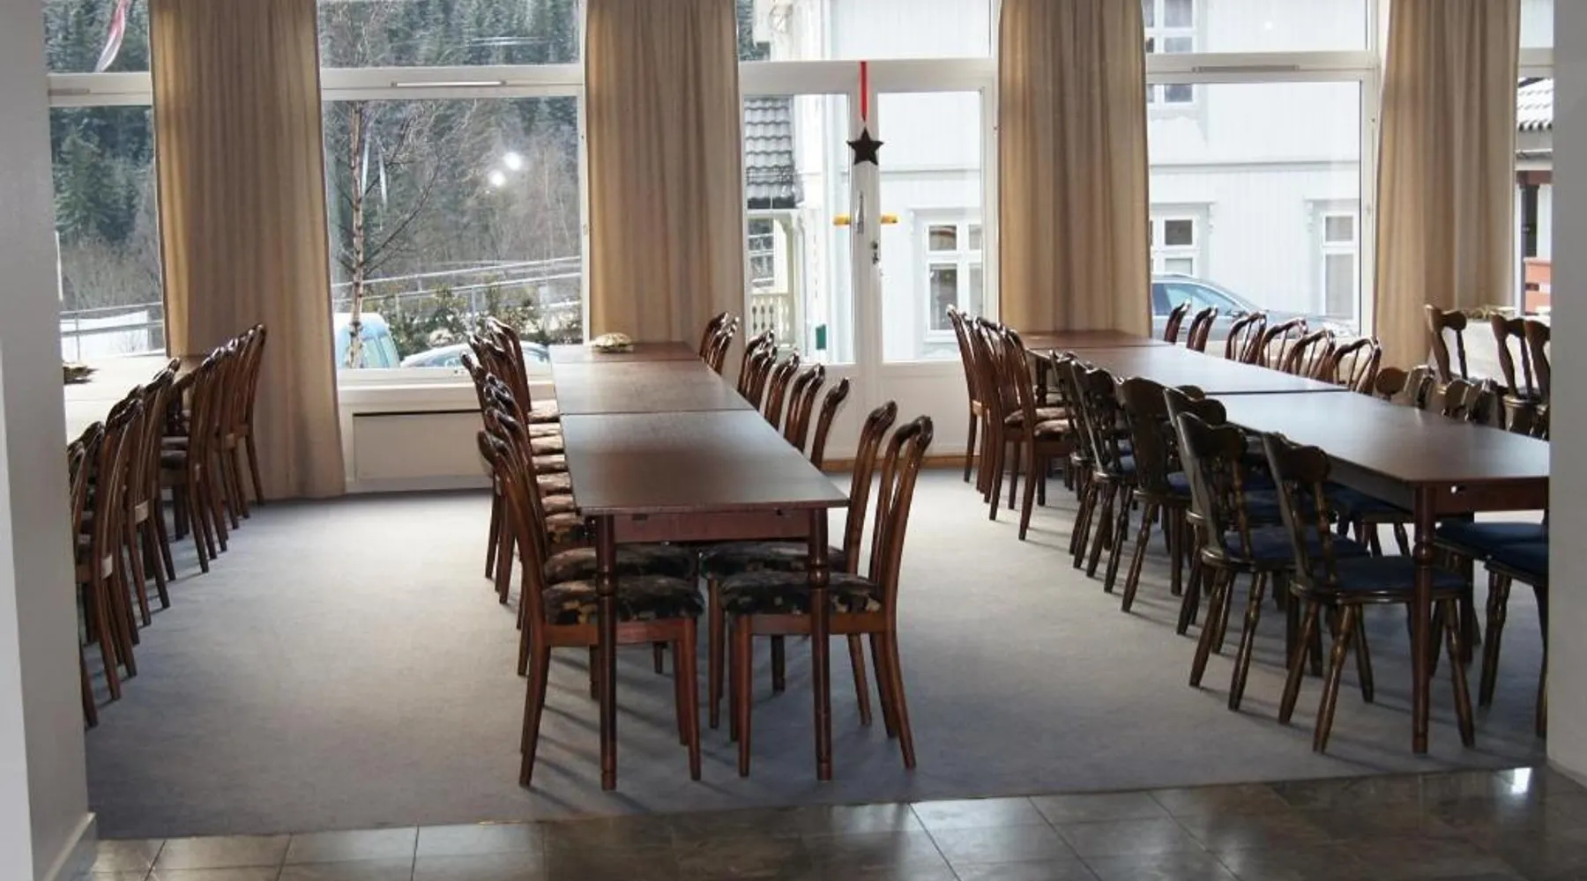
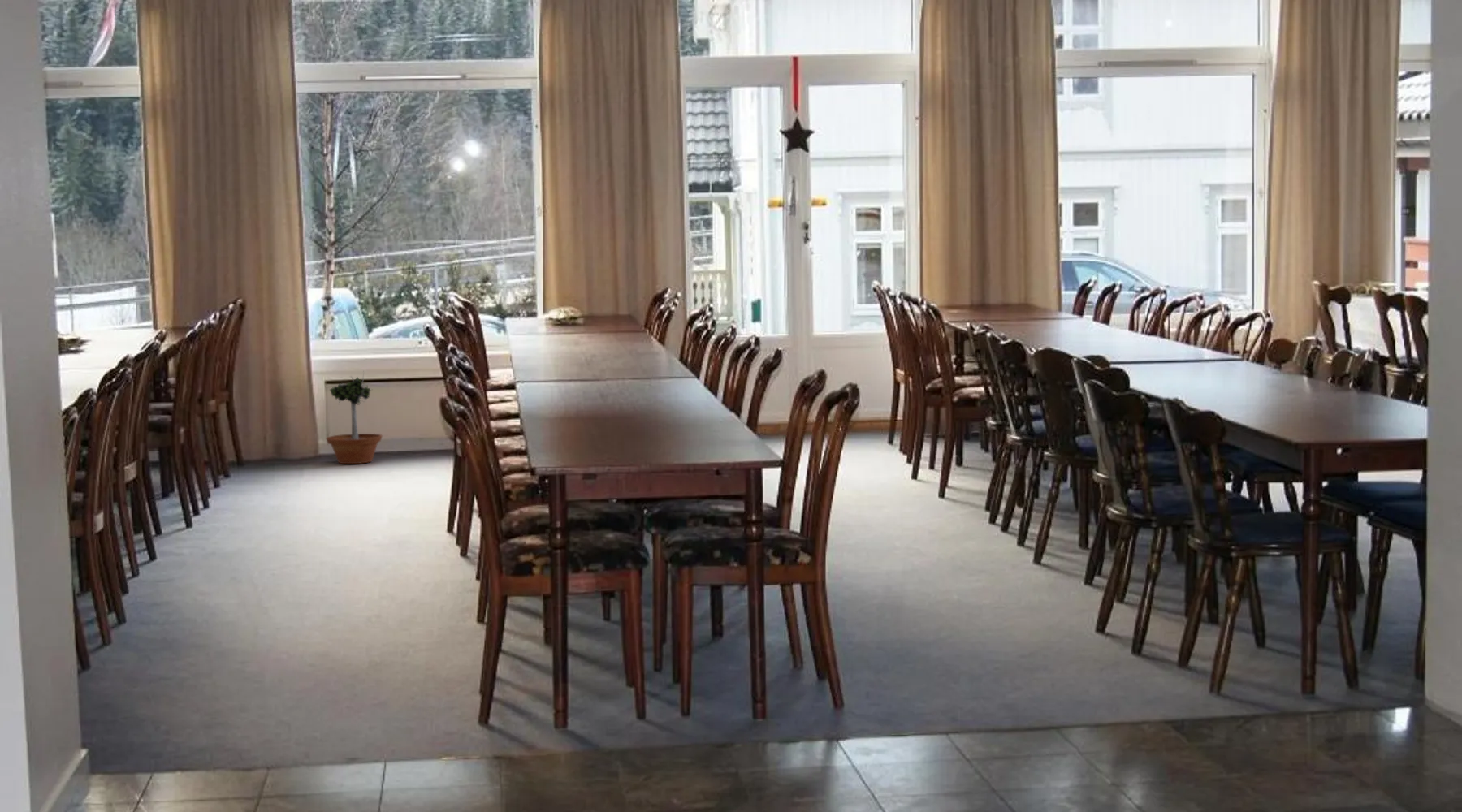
+ potted tree [325,371,383,464]
